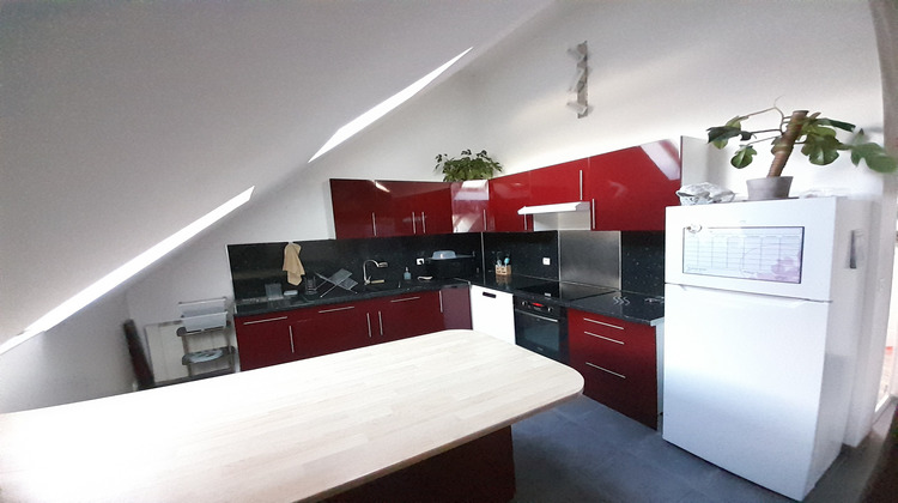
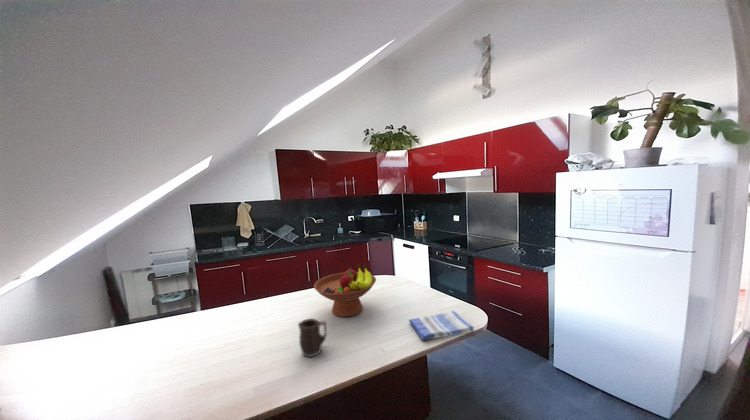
+ mug [297,318,328,358]
+ fruit bowl [313,263,377,318]
+ dish towel [408,310,475,342]
